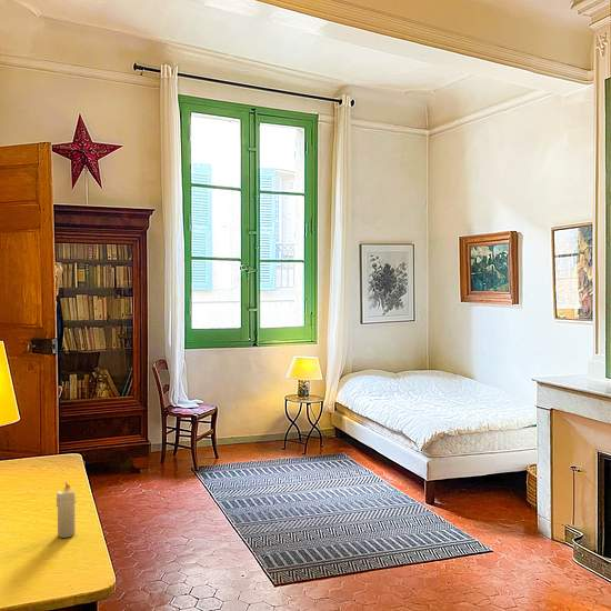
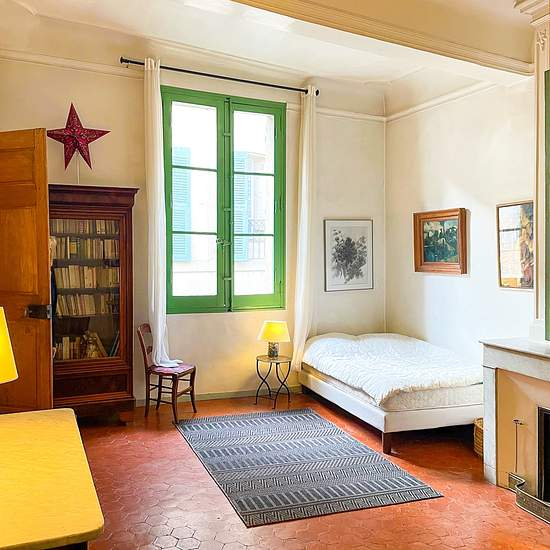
- candle [56,481,77,539]
